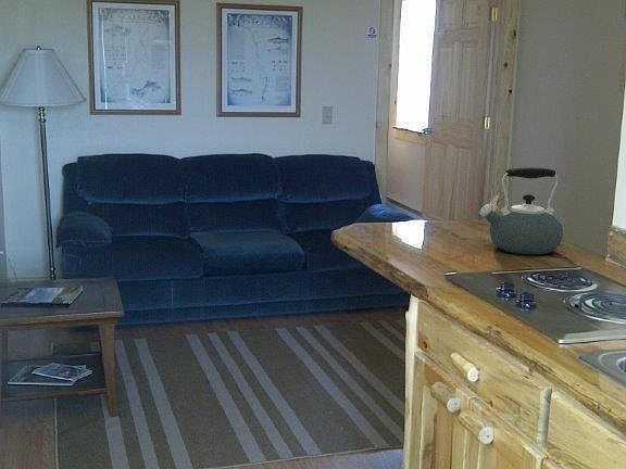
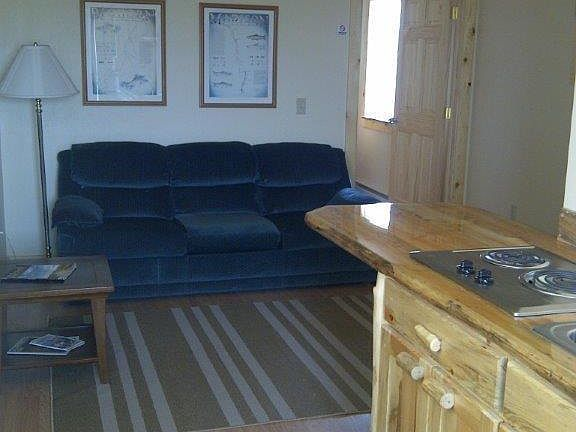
- kettle [478,166,564,256]
